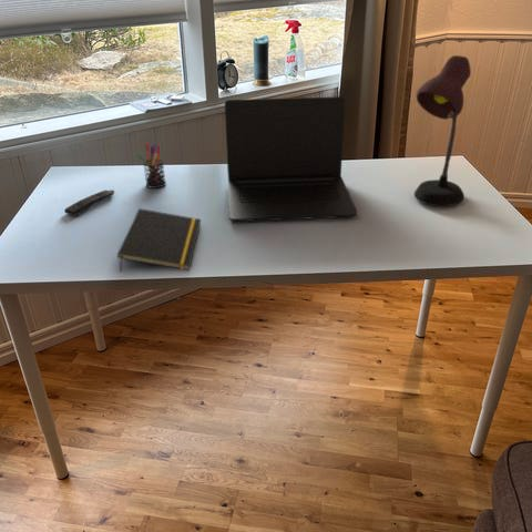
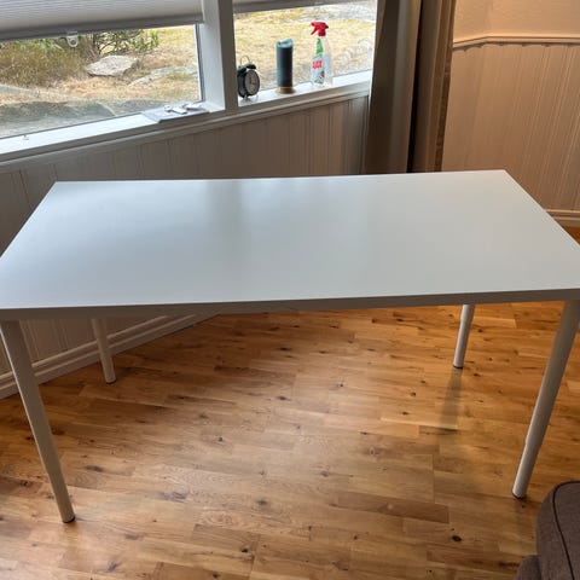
- notepad [116,207,202,273]
- desk lamp [413,54,472,207]
- laptop [224,95,359,223]
- pen holder [136,142,167,190]
- remote control [63,190,115,217]
